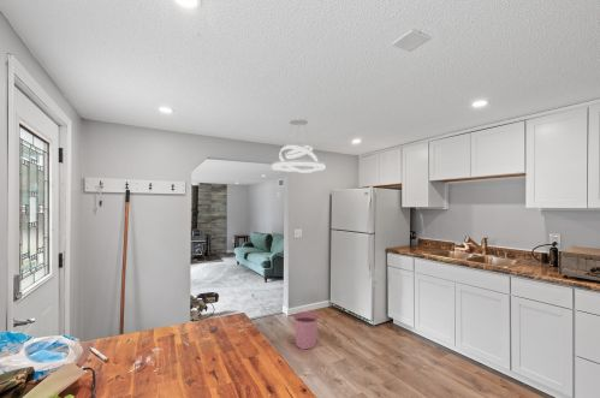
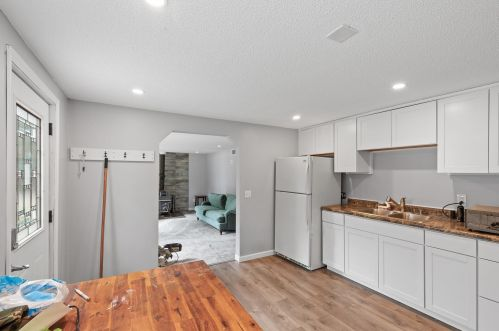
- plant pot [292,310,320,350]
- pendant light [271,117,326,174]
